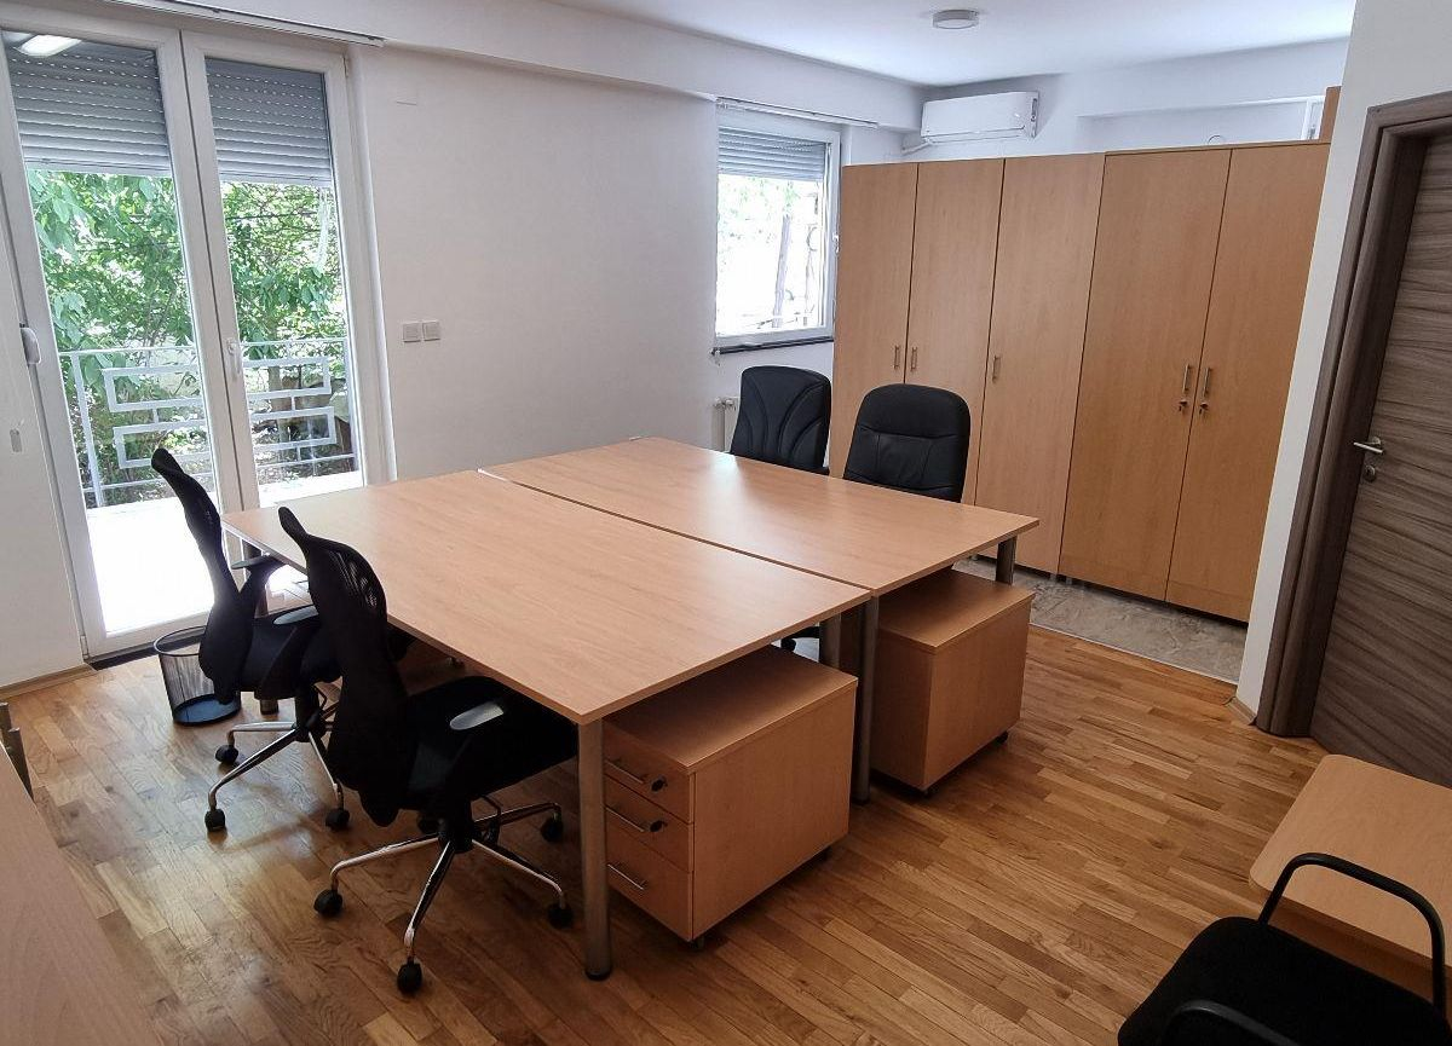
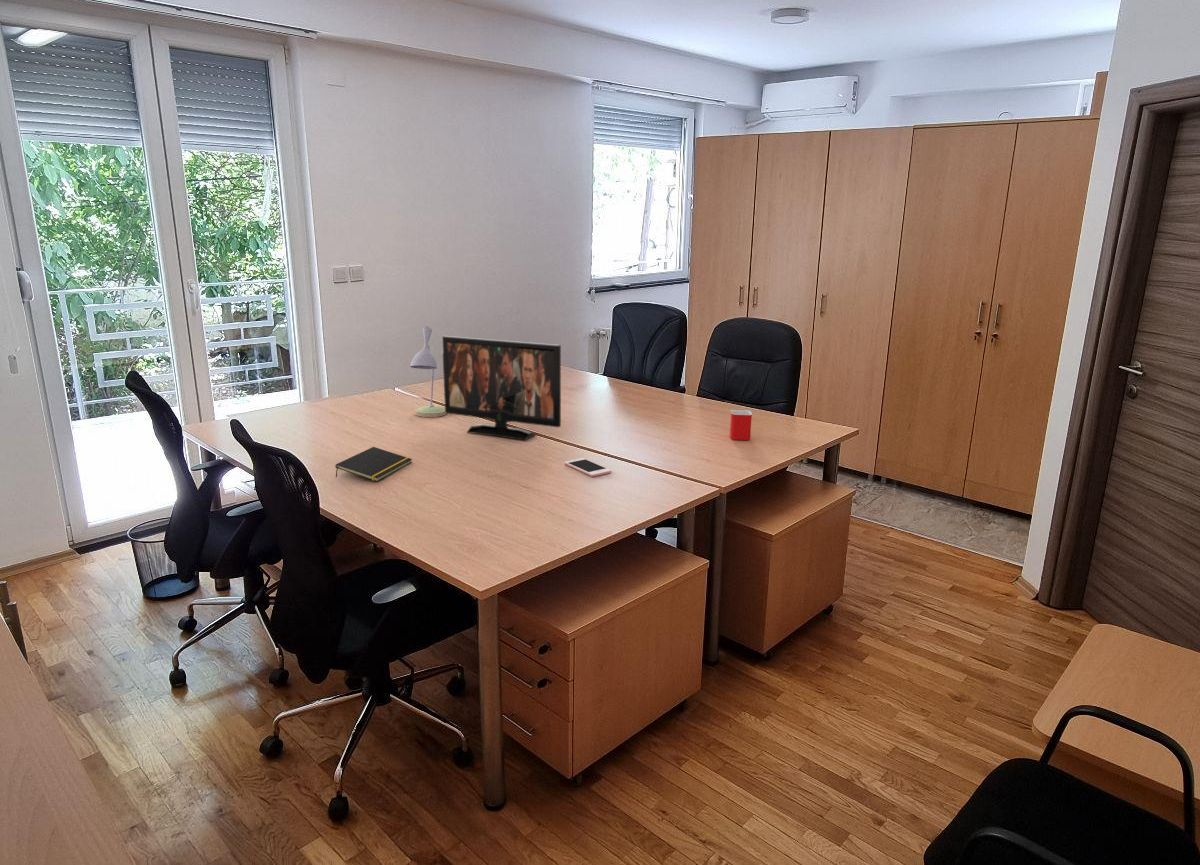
+ mug [729,409,753,441]
+ notepad [334,446,413,482]
+ flat panel tv [441,335,562,442]
+ cell phone [563,457,612,478]
+ desk lamp [409,325,448,418]
